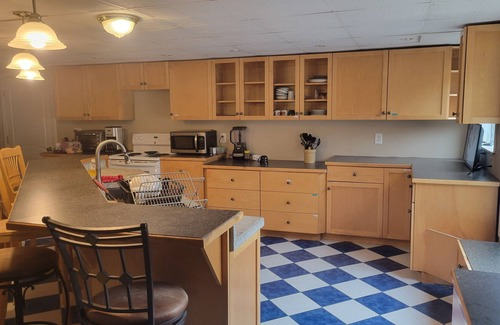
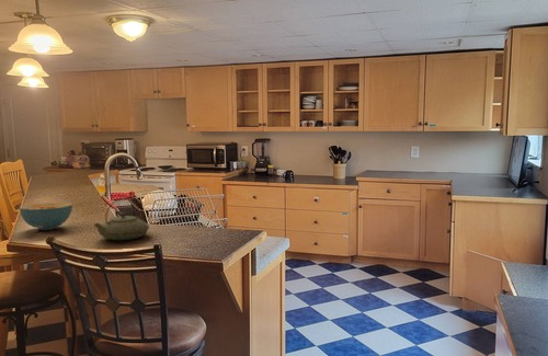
+ cereal bowl [19,202,73,231]
+ teapot [93,197,150,241]
